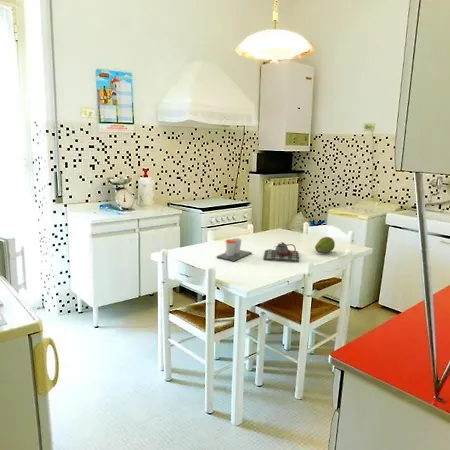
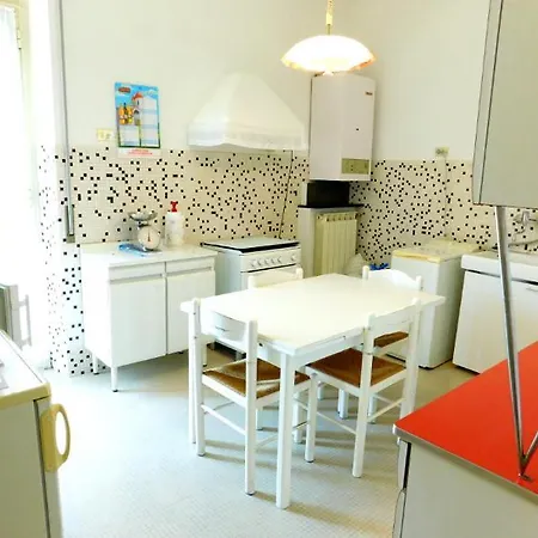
- fruit [314,236,336,254]
- teapot [263,241,300,263]
- cup [215,237,253,262]
